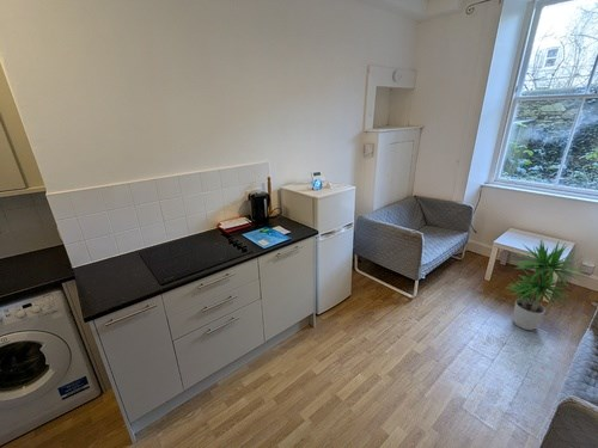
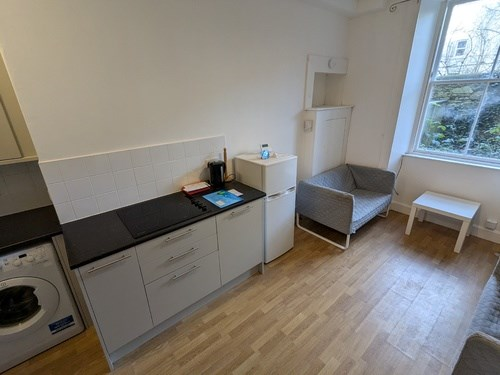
- potted plant [507,239,587,331]
